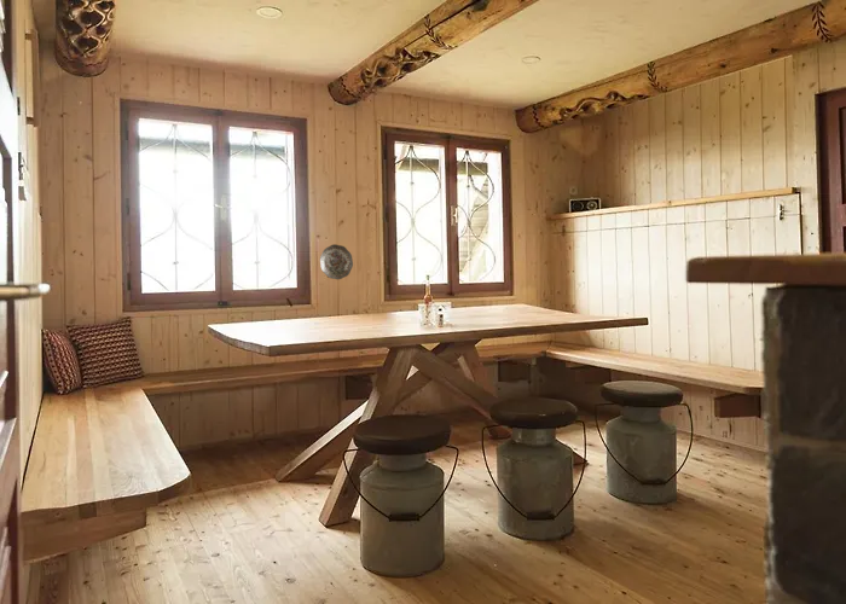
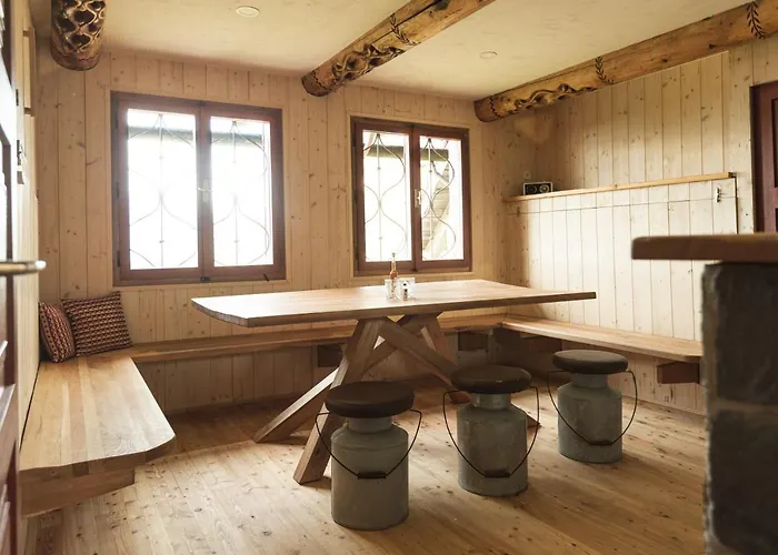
- decorative plate [319,243,354,280]
